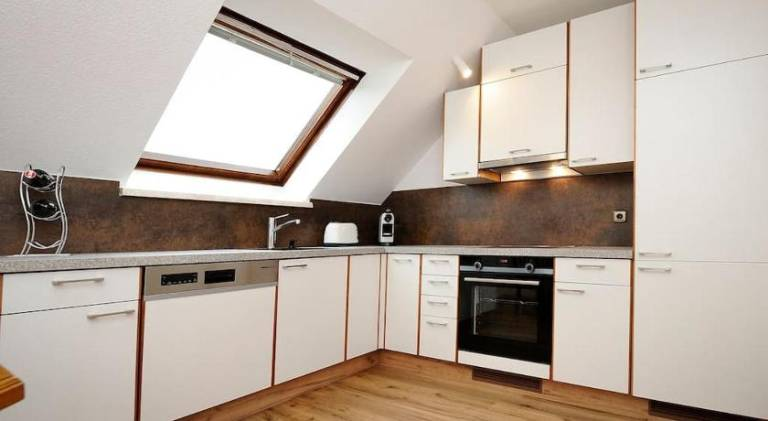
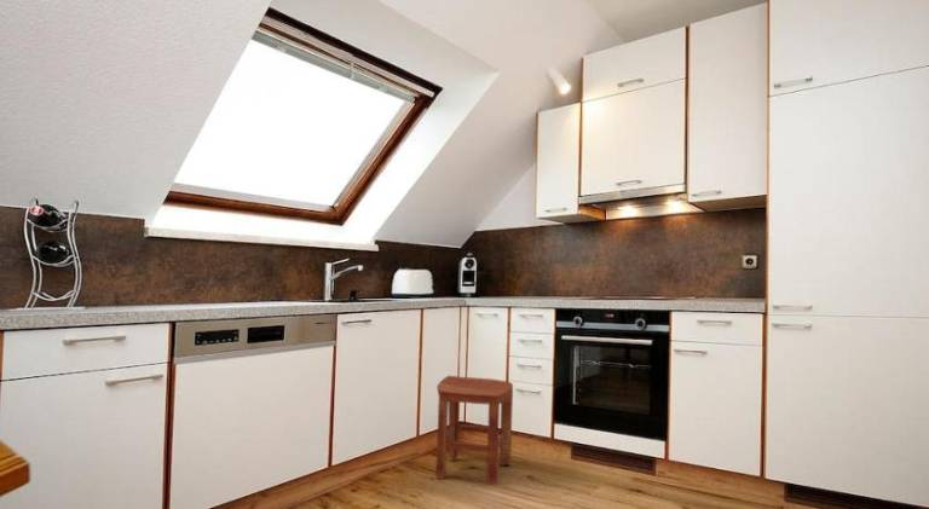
+ stool [434,375,514,486]
